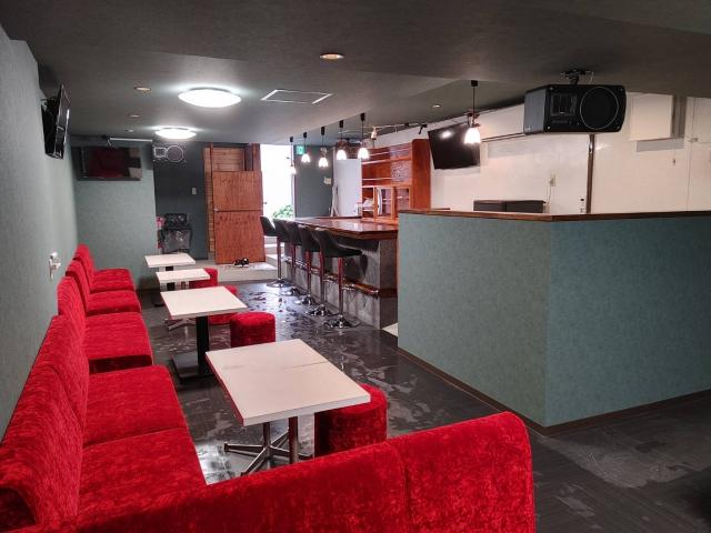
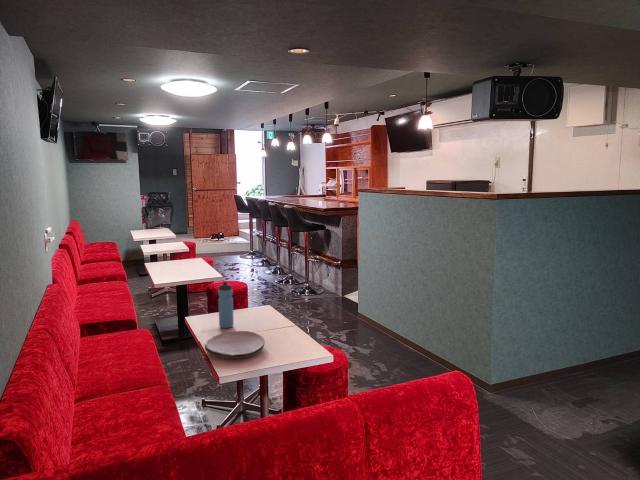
+ plate [204,330,266,359]
+ water bottle [217,280,235,329]
